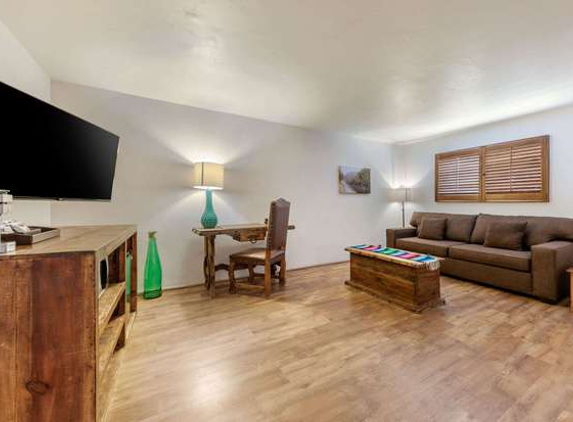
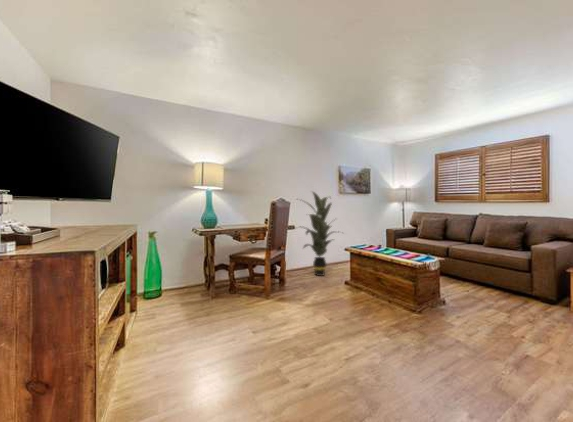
+ indoor plant [296,190,346,277]
